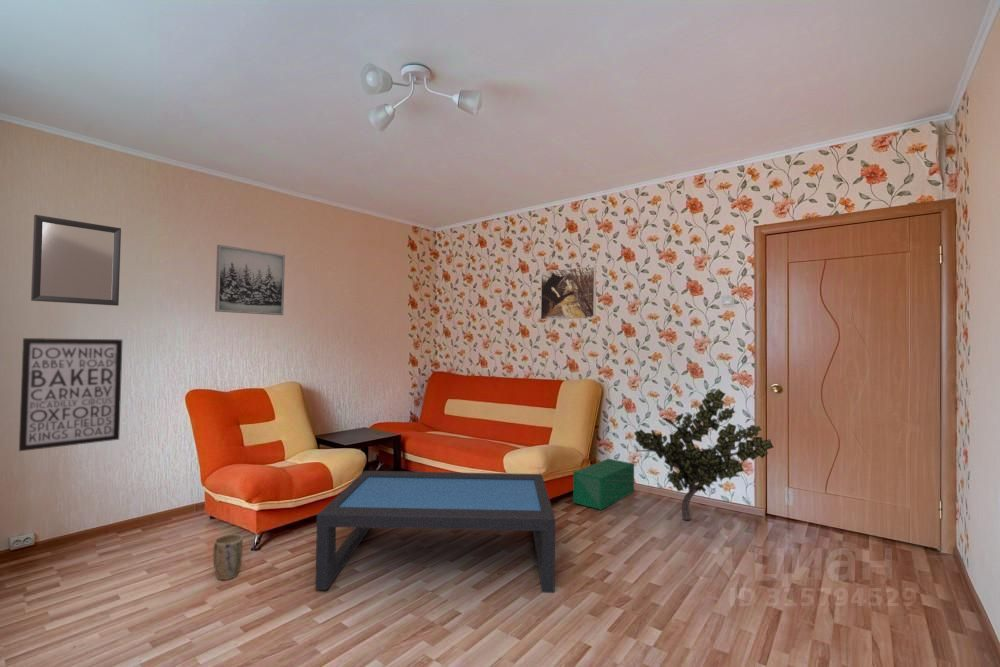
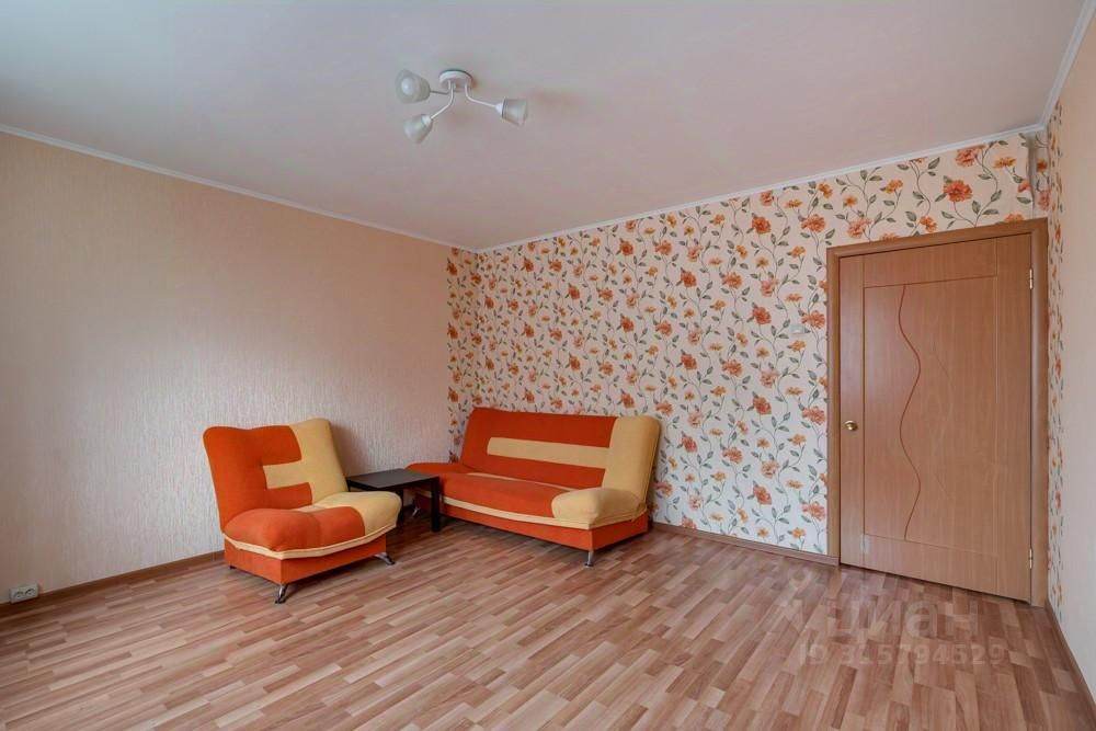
- storage bin [572,458,635,511]
- wall art [18,337,124,452]
- home mirror [30,214,122,307]
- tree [633,388,775,521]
- plant pot [212,533,244,581]
- wall art [214,244,286,316]
- coffee table [314,470,556,594]
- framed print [540,265,597,321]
